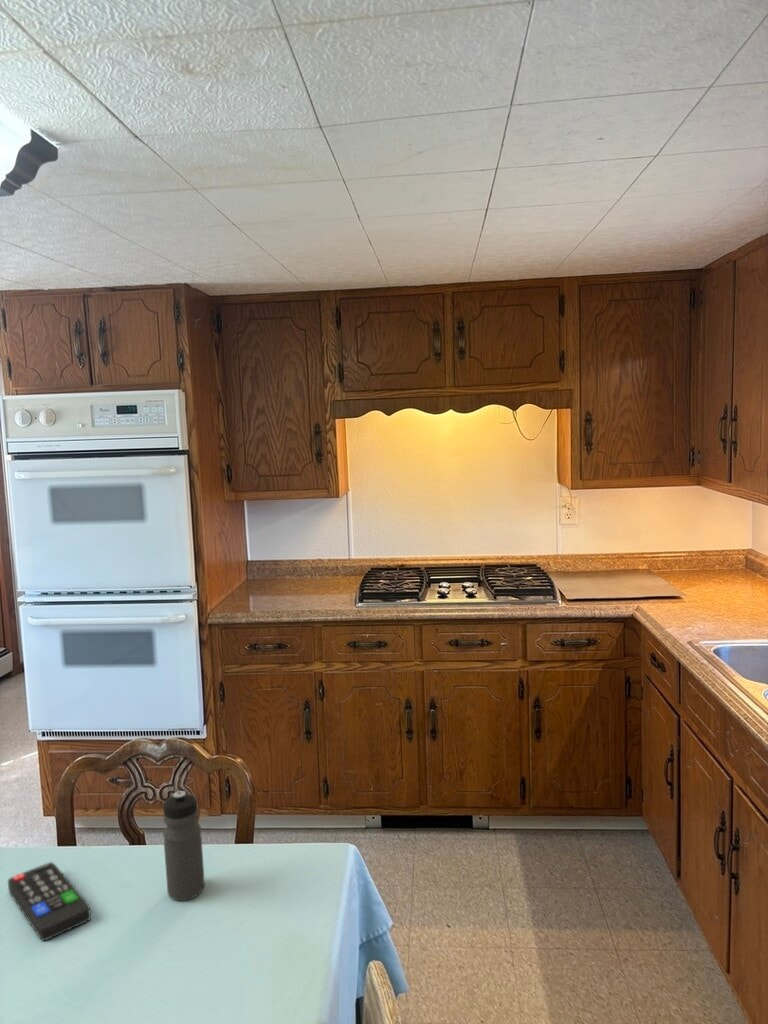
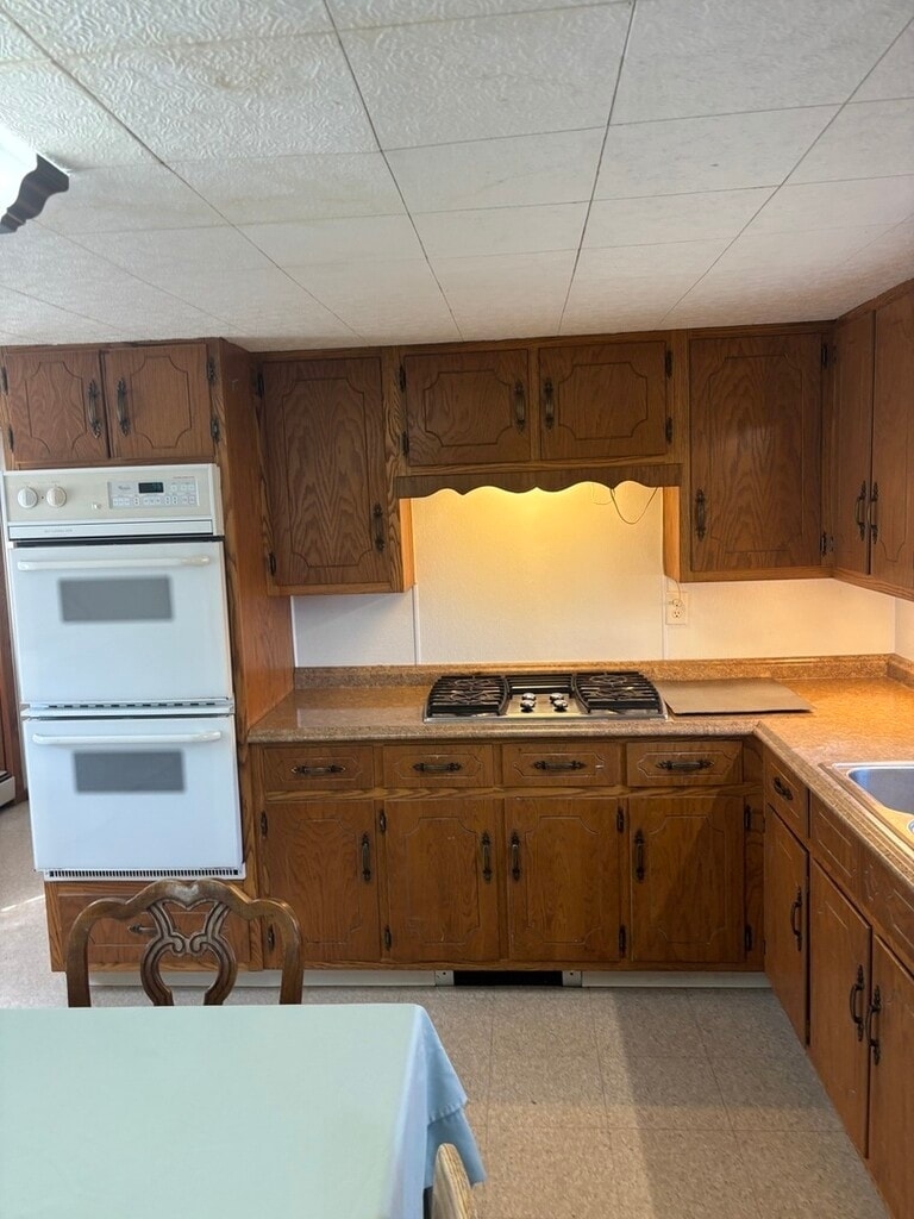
- water bottle [162,790,206,901]
- remote control [7,861,92,941]
